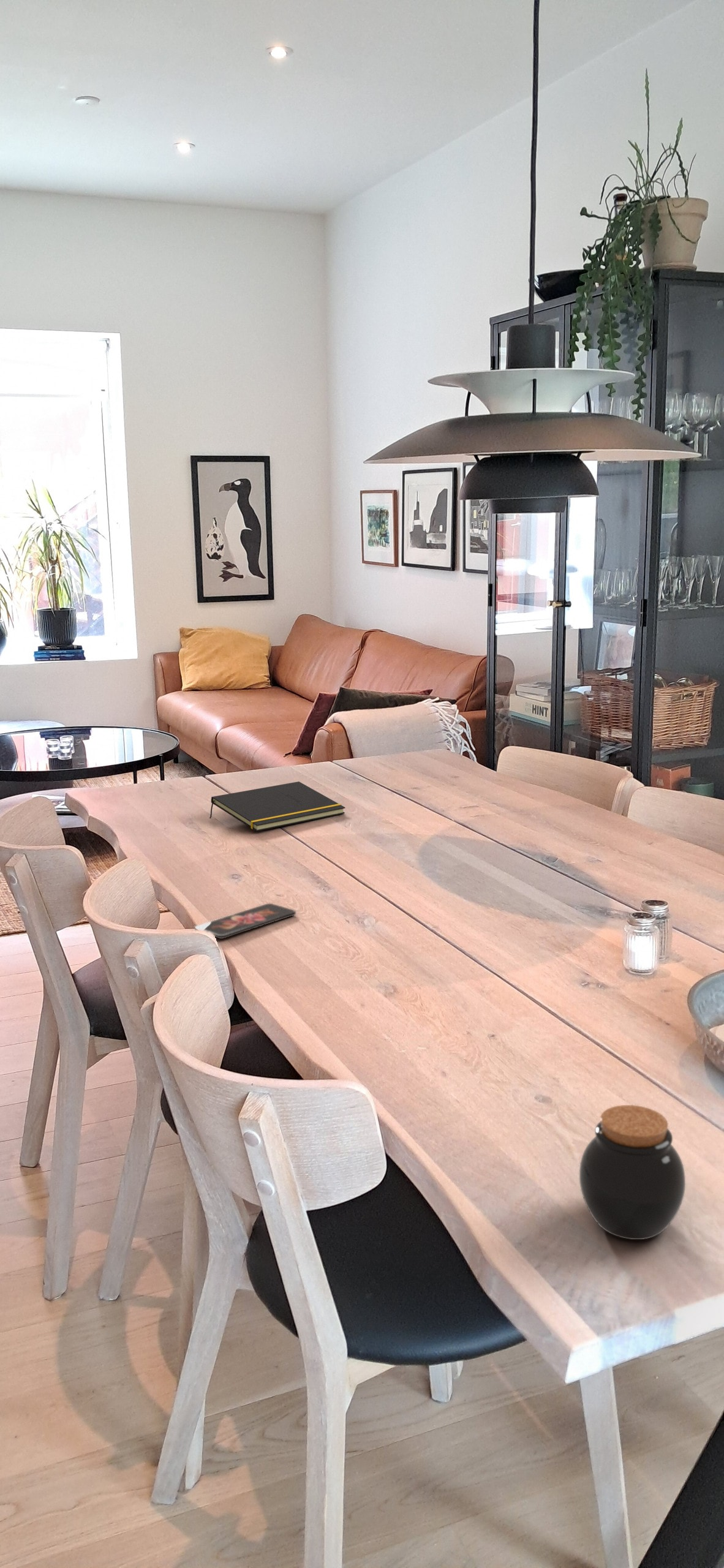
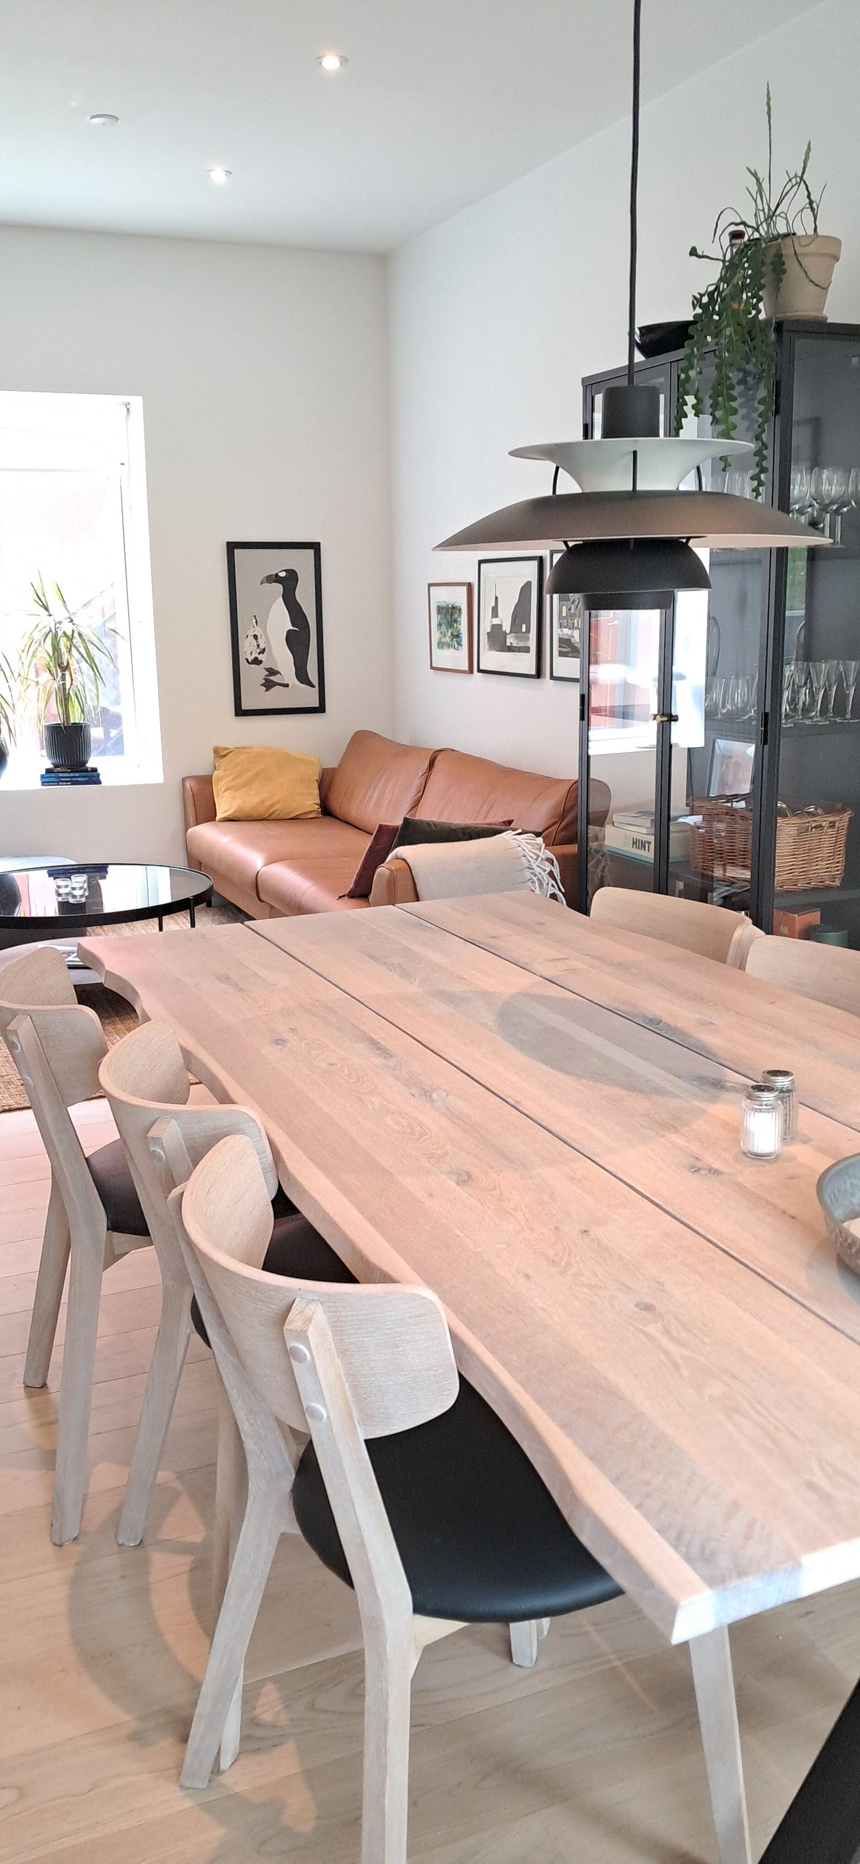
- jar [579,1104,686,1240]
- notepad [209,781,346,832]
- smartphone [194,903,296,940]
